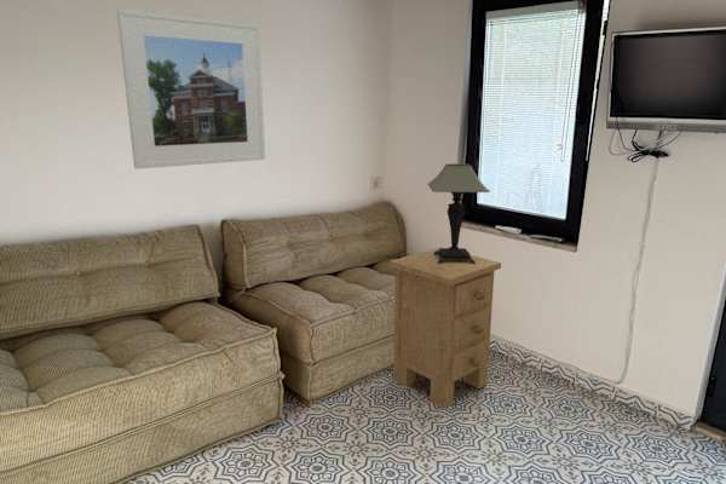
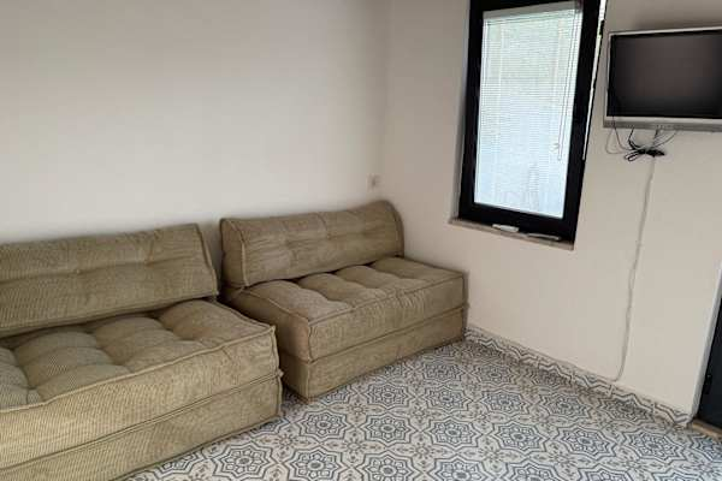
- nightstand [388,247,502,409]
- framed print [116,7,266,169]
- table lamp [427,162,491,264]
